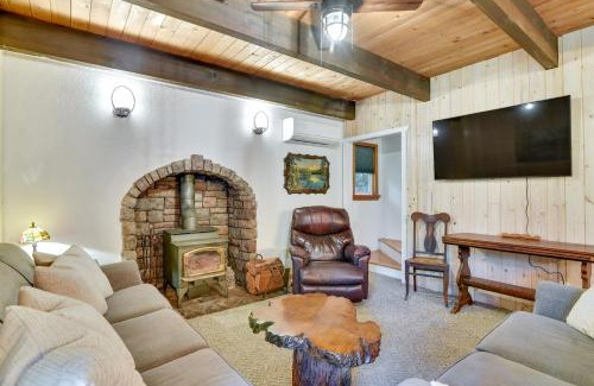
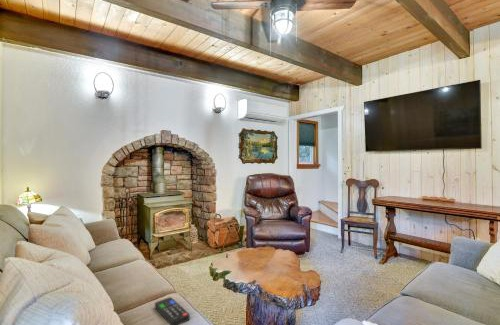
+ remote control [154,296,191,325]
